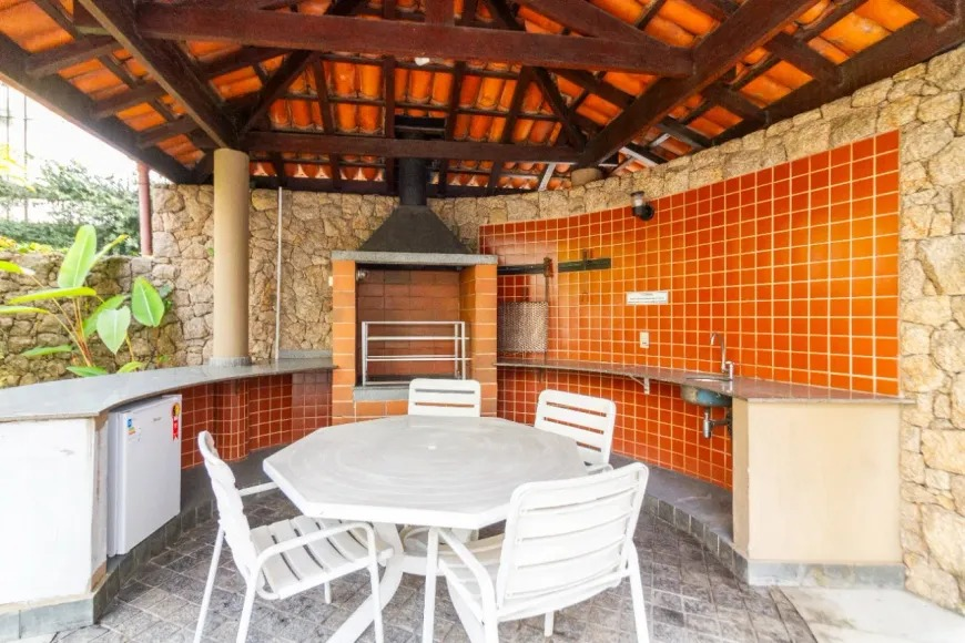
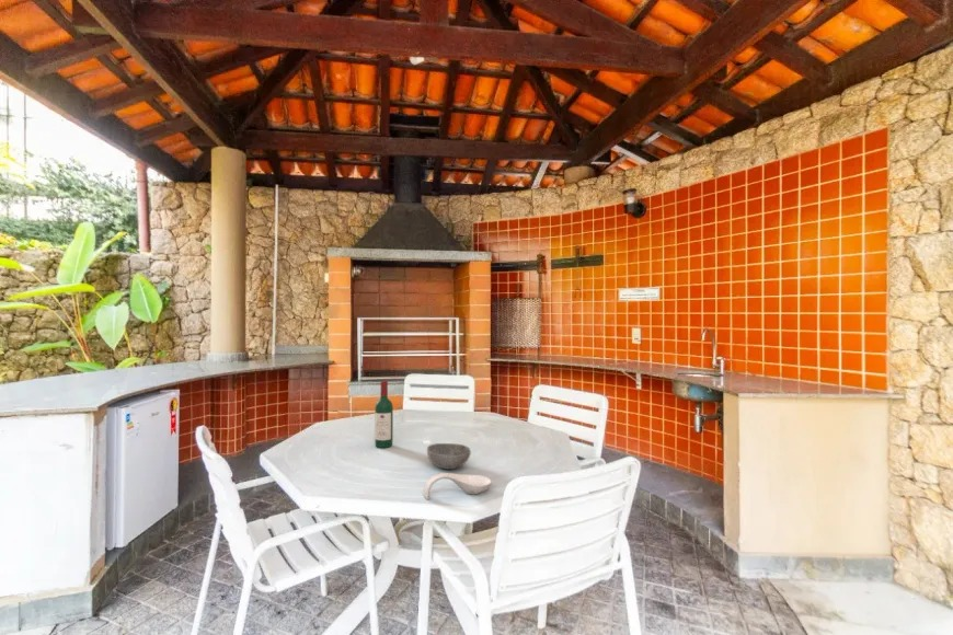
+ wine bottle [374,380,394,449]
+ spoon rest [423,472,493,500]
+ bowl [426,442,472,470]
